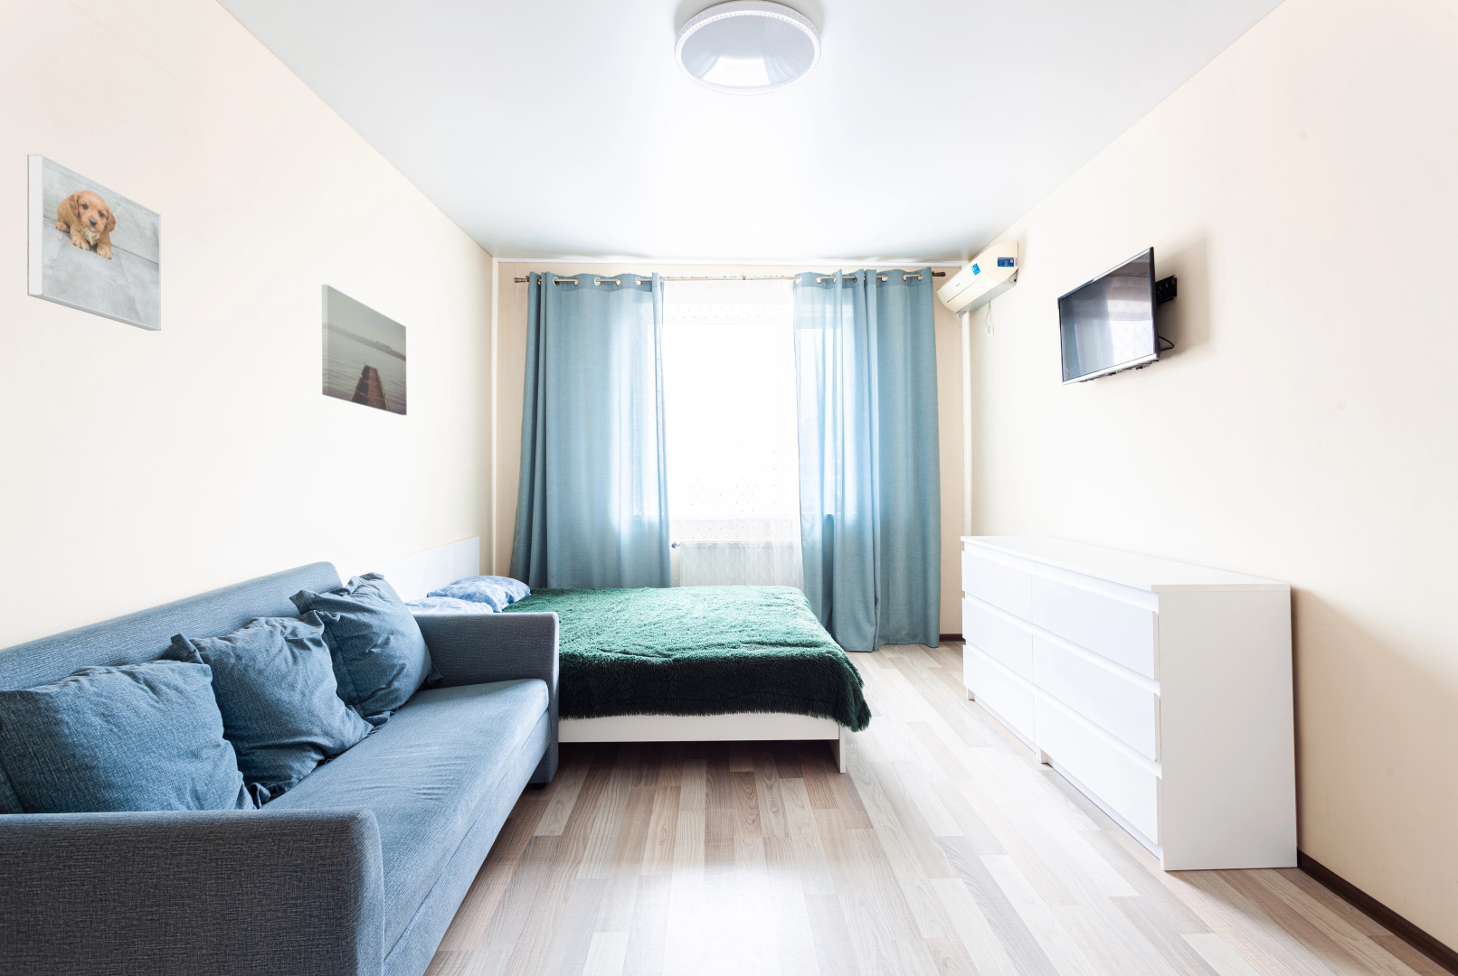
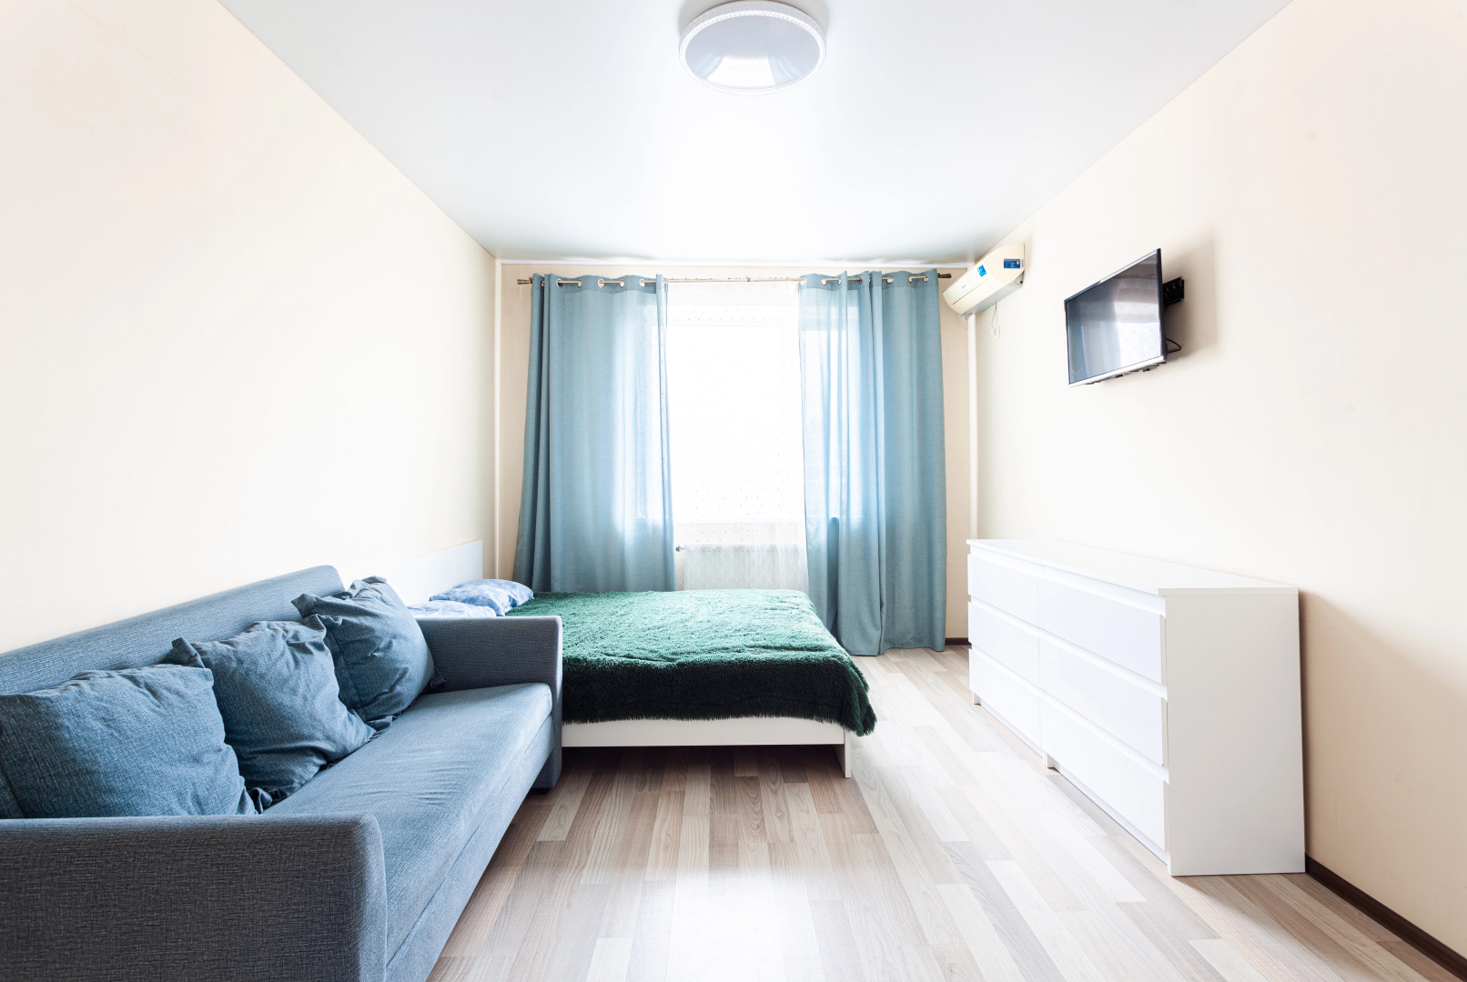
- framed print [26,154,162,331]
- wall art [321,284,408,416]
